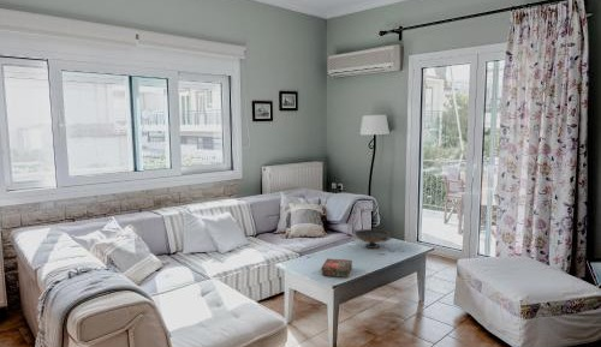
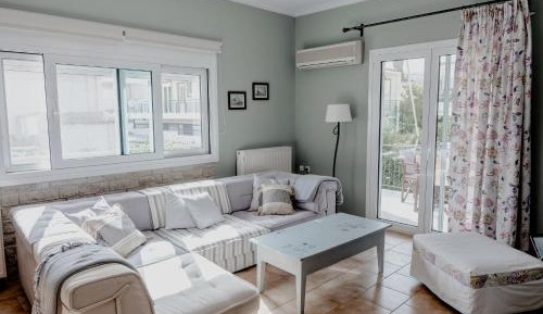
- book [321,258,353,279]
- decorative bowl [352,228,393,250]
